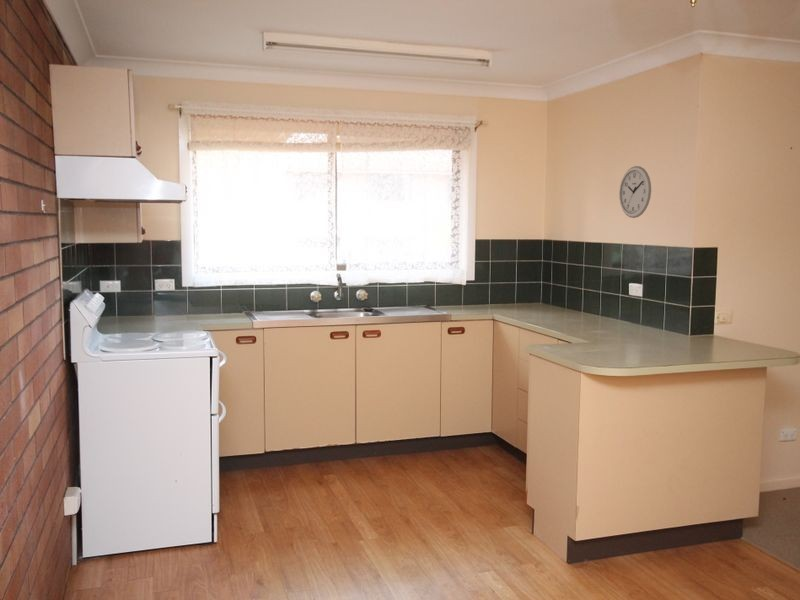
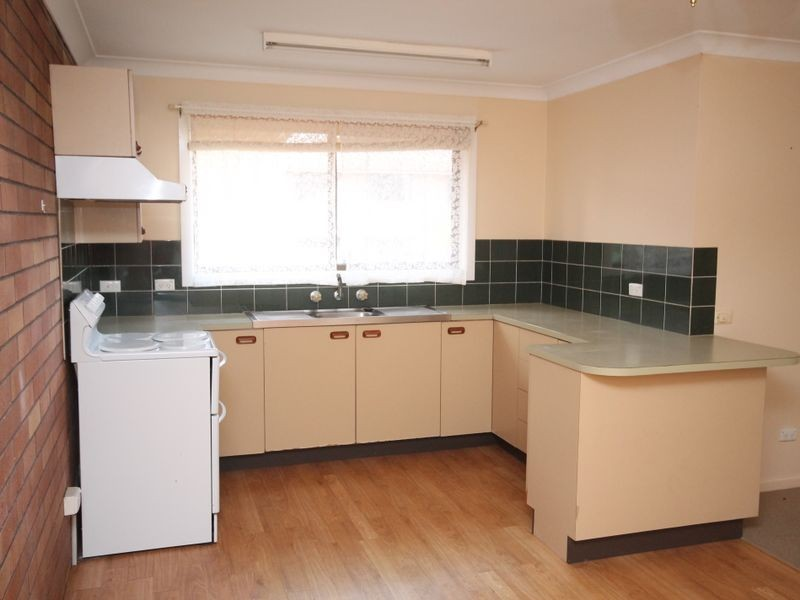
- wall clock [618,165,652,219]
